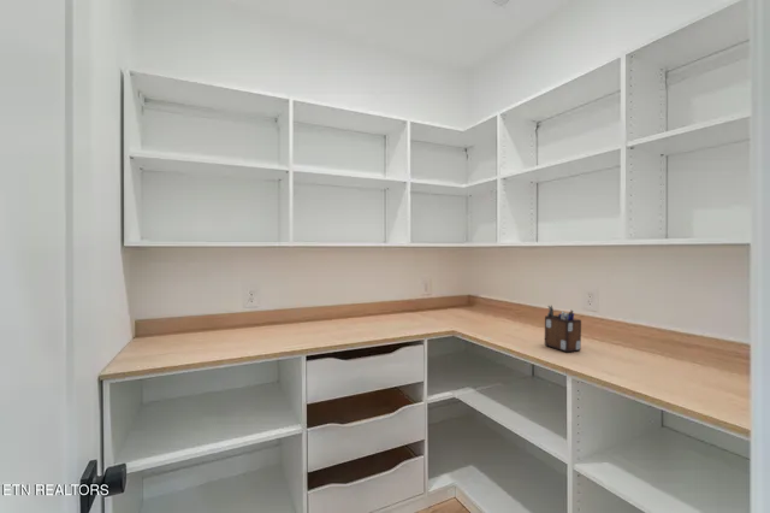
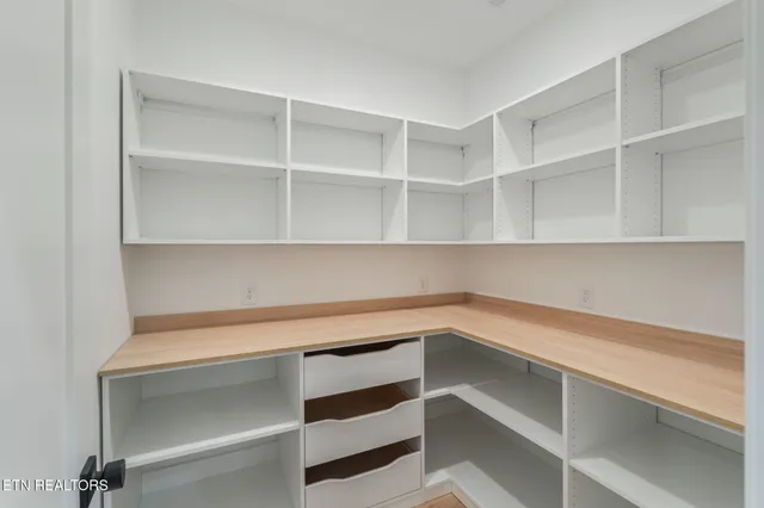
- desk organizer [544,305,582,353]
